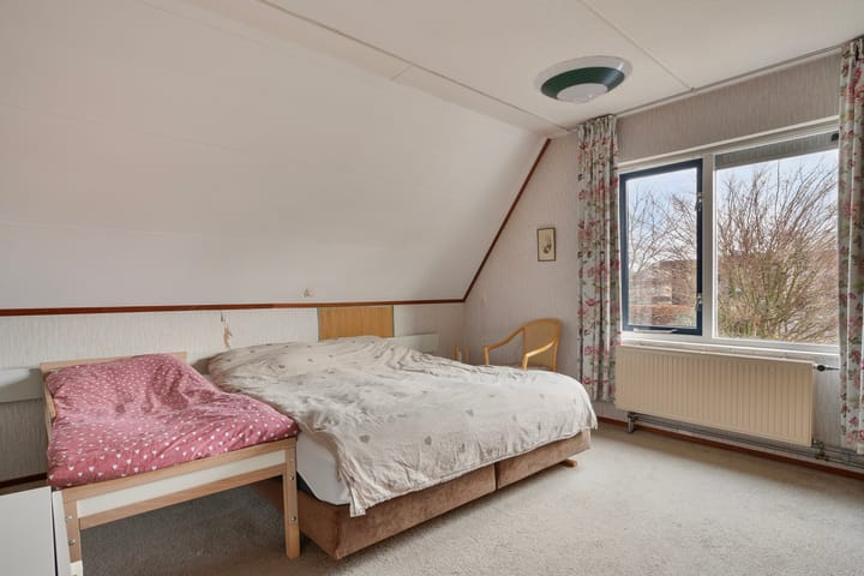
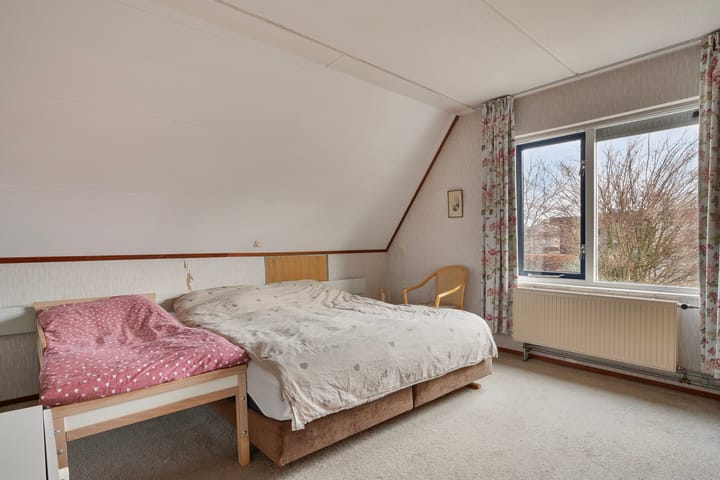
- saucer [533,54,634,104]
